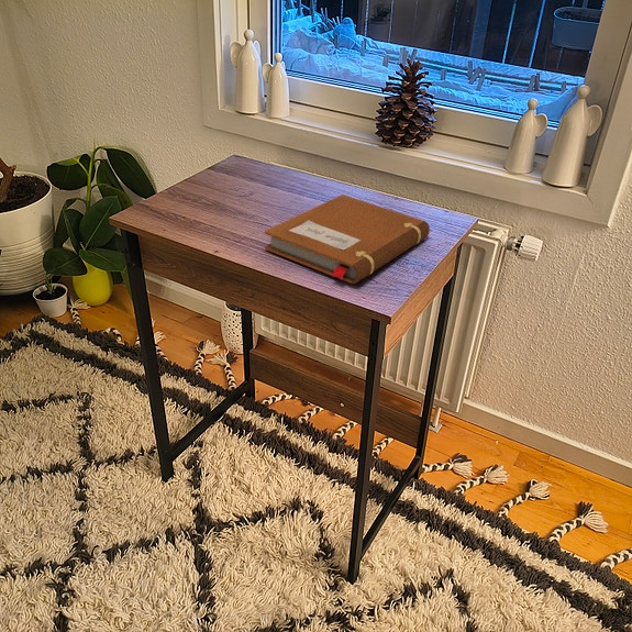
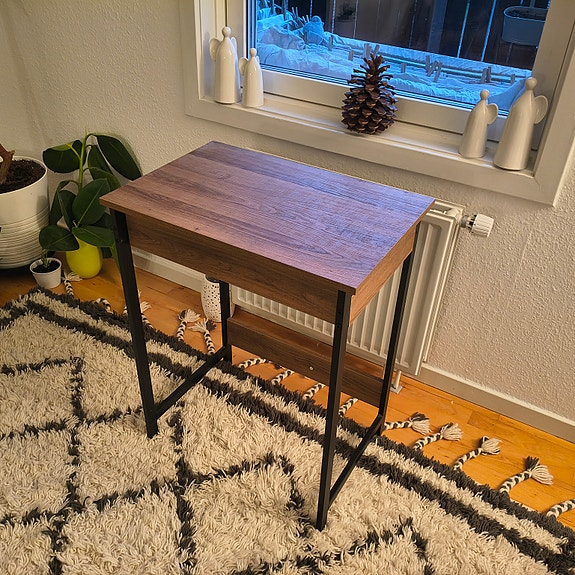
- notebook [264,193,431,285]
